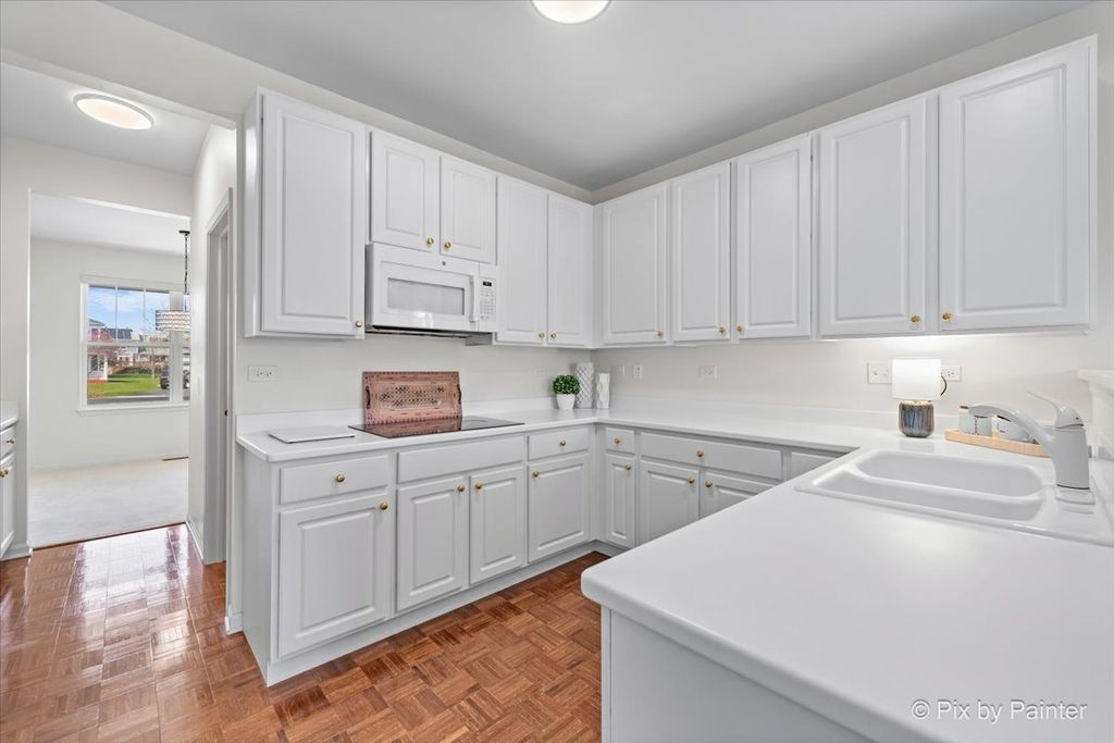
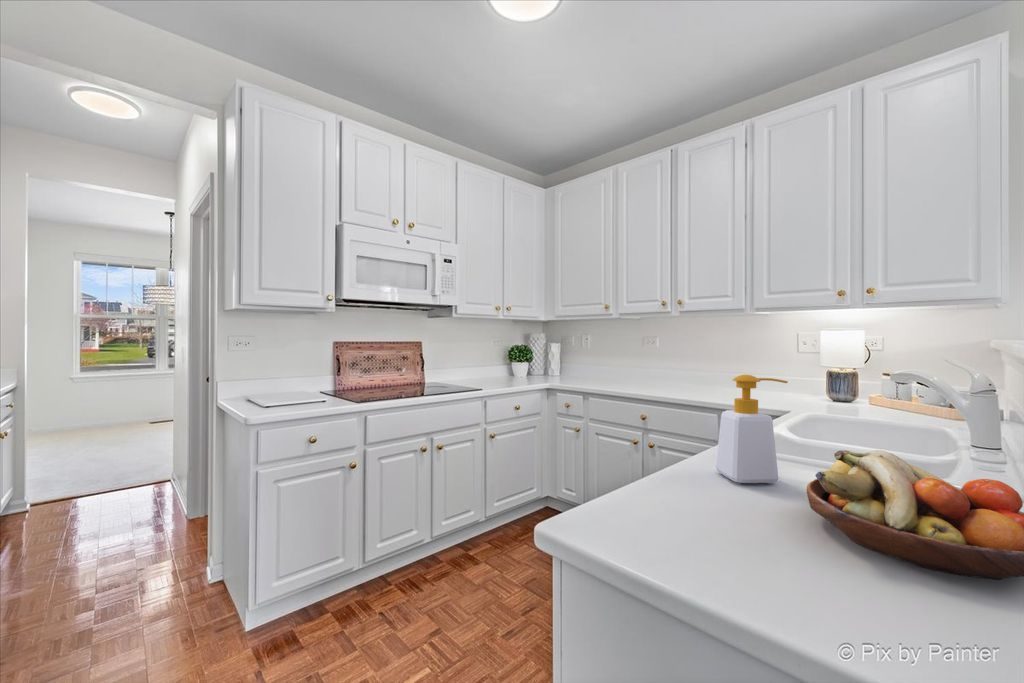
+ fruit bowl [805,449,1024,581]
+ soap bottle [715,374,789,484]
